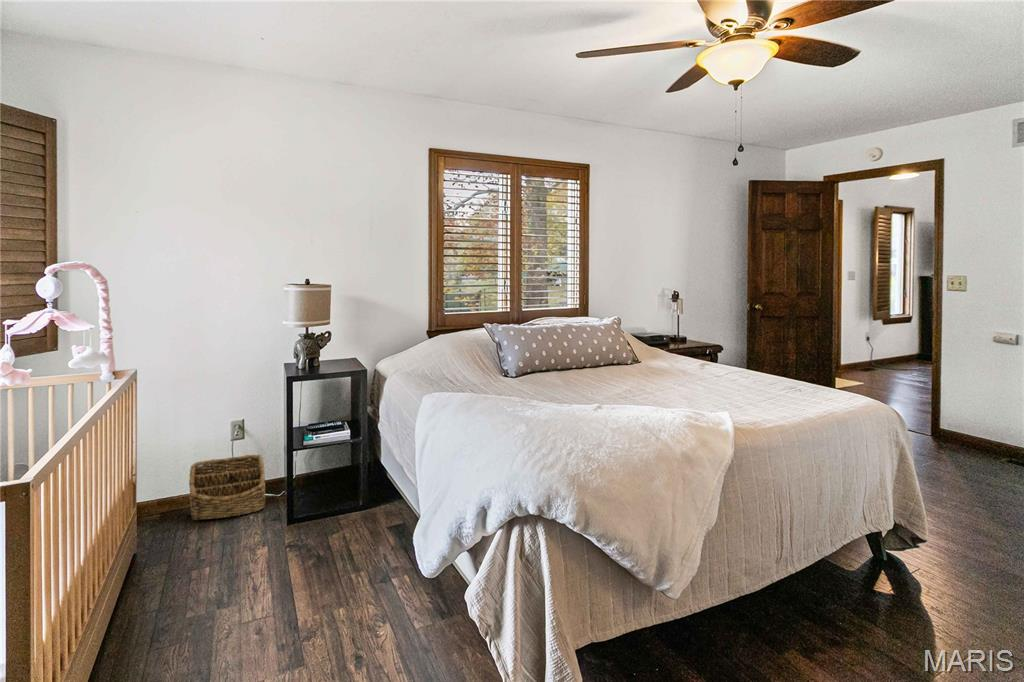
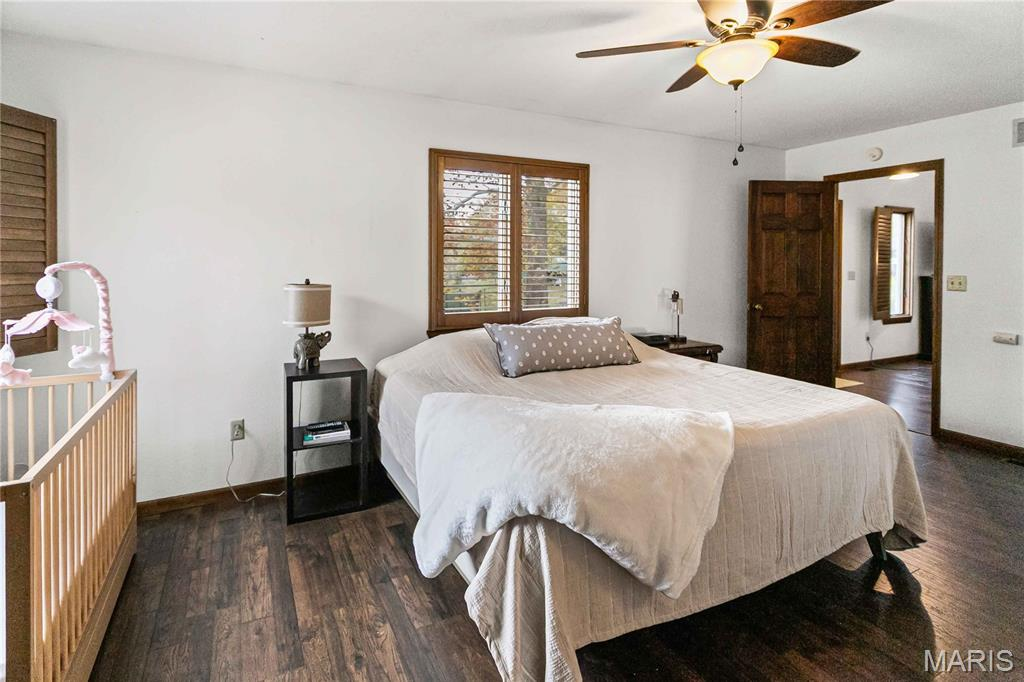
- basket [188,454,267,521]
